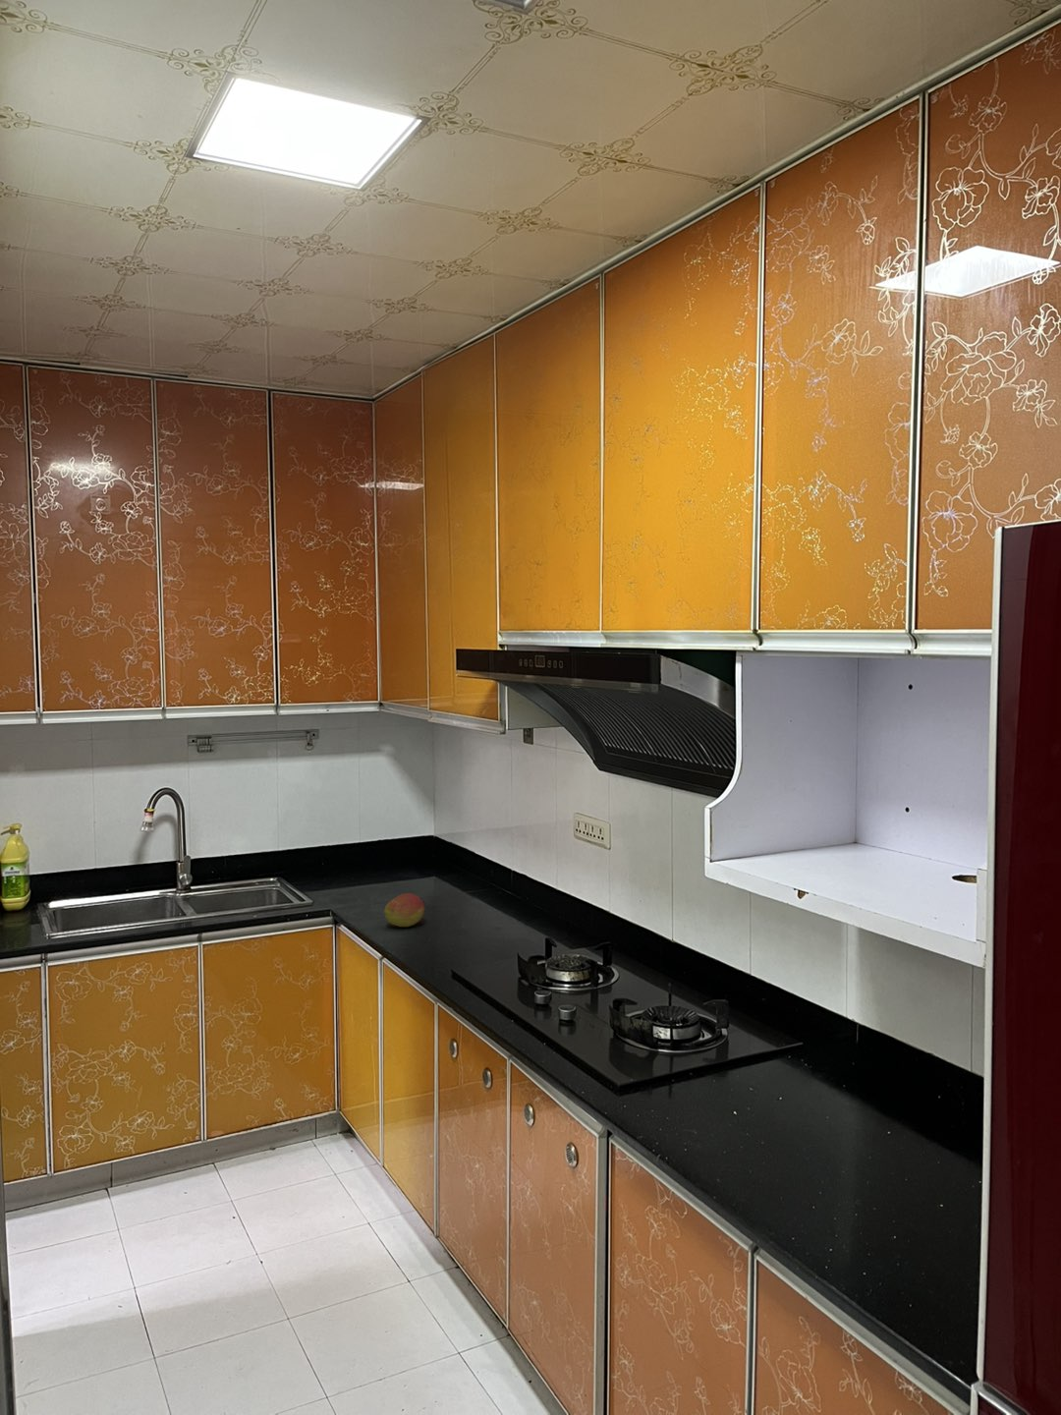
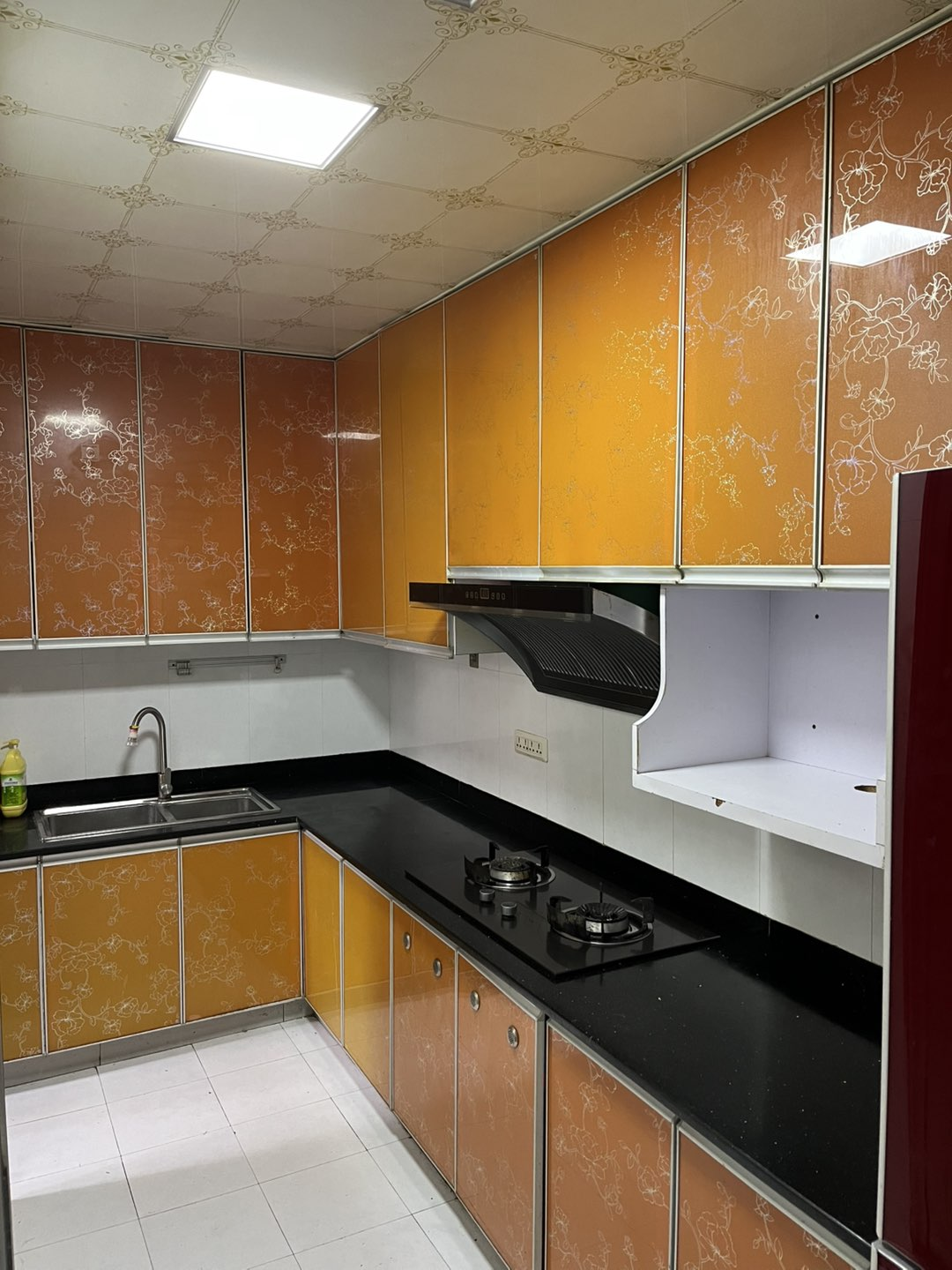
- fruit [383,892,427,928]
